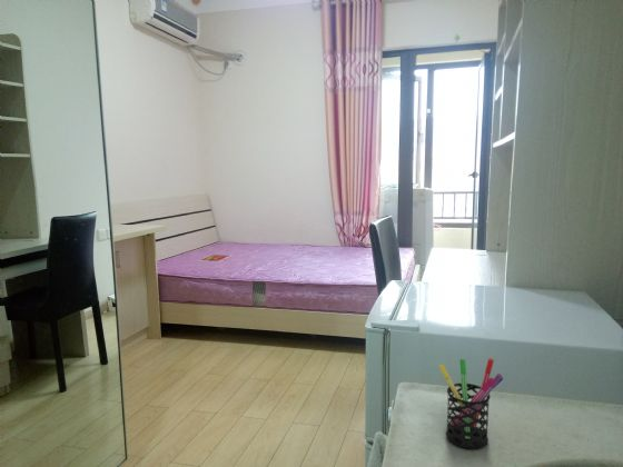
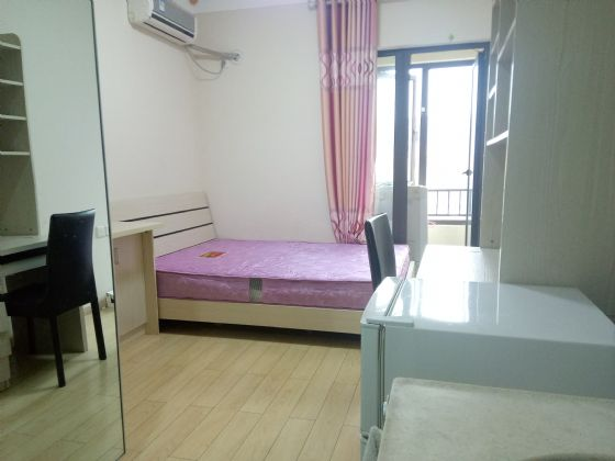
- pen holder [437,357,504,450]
